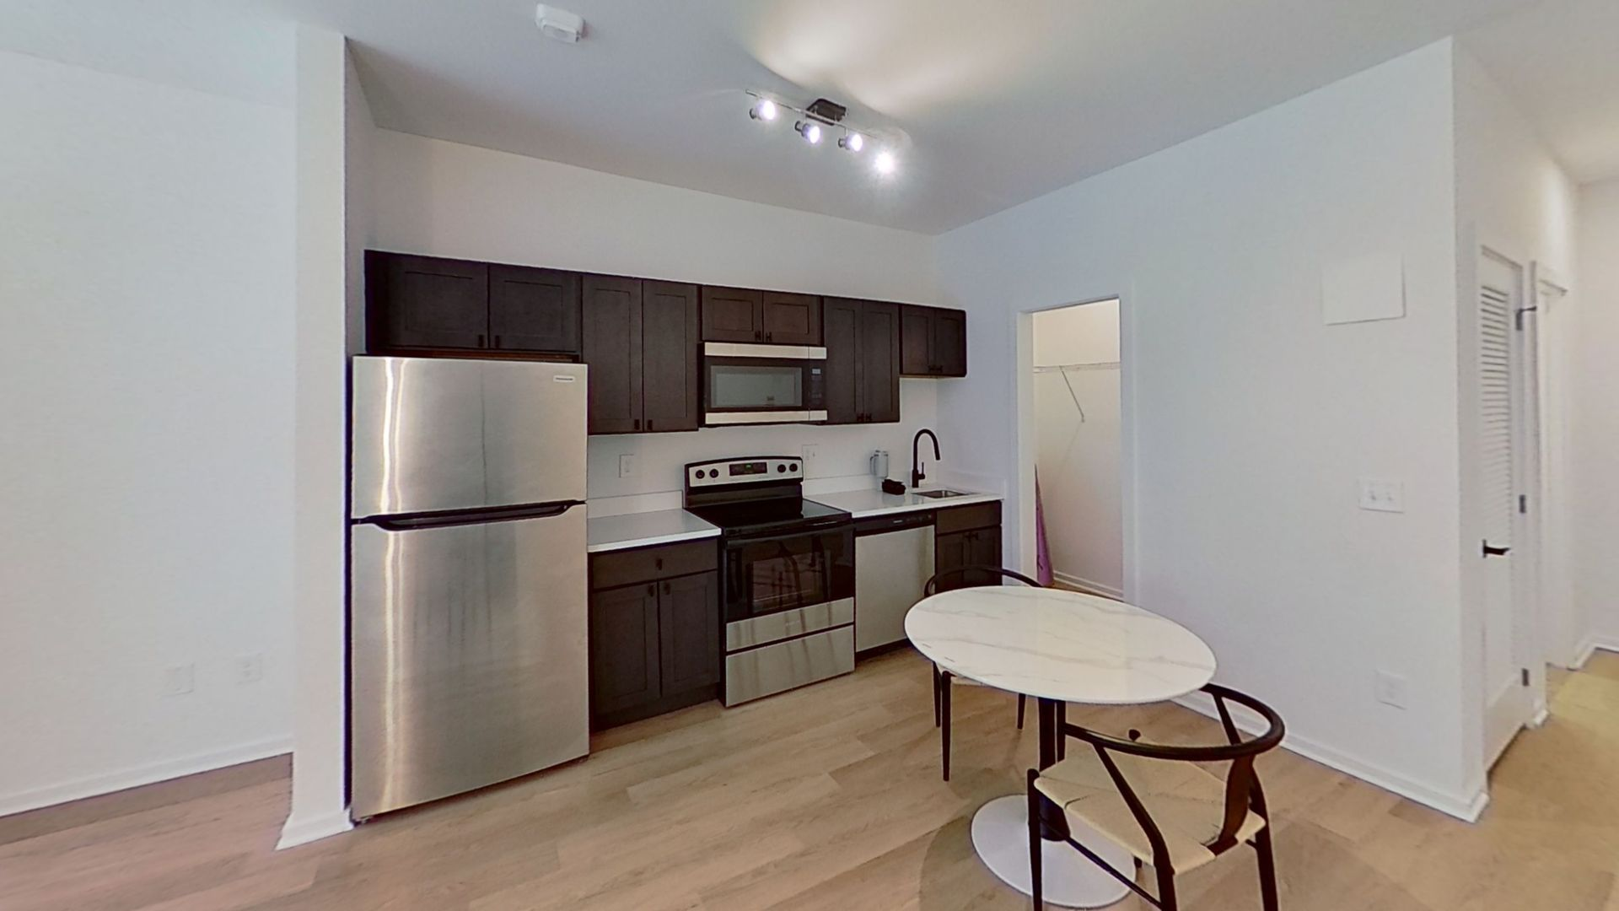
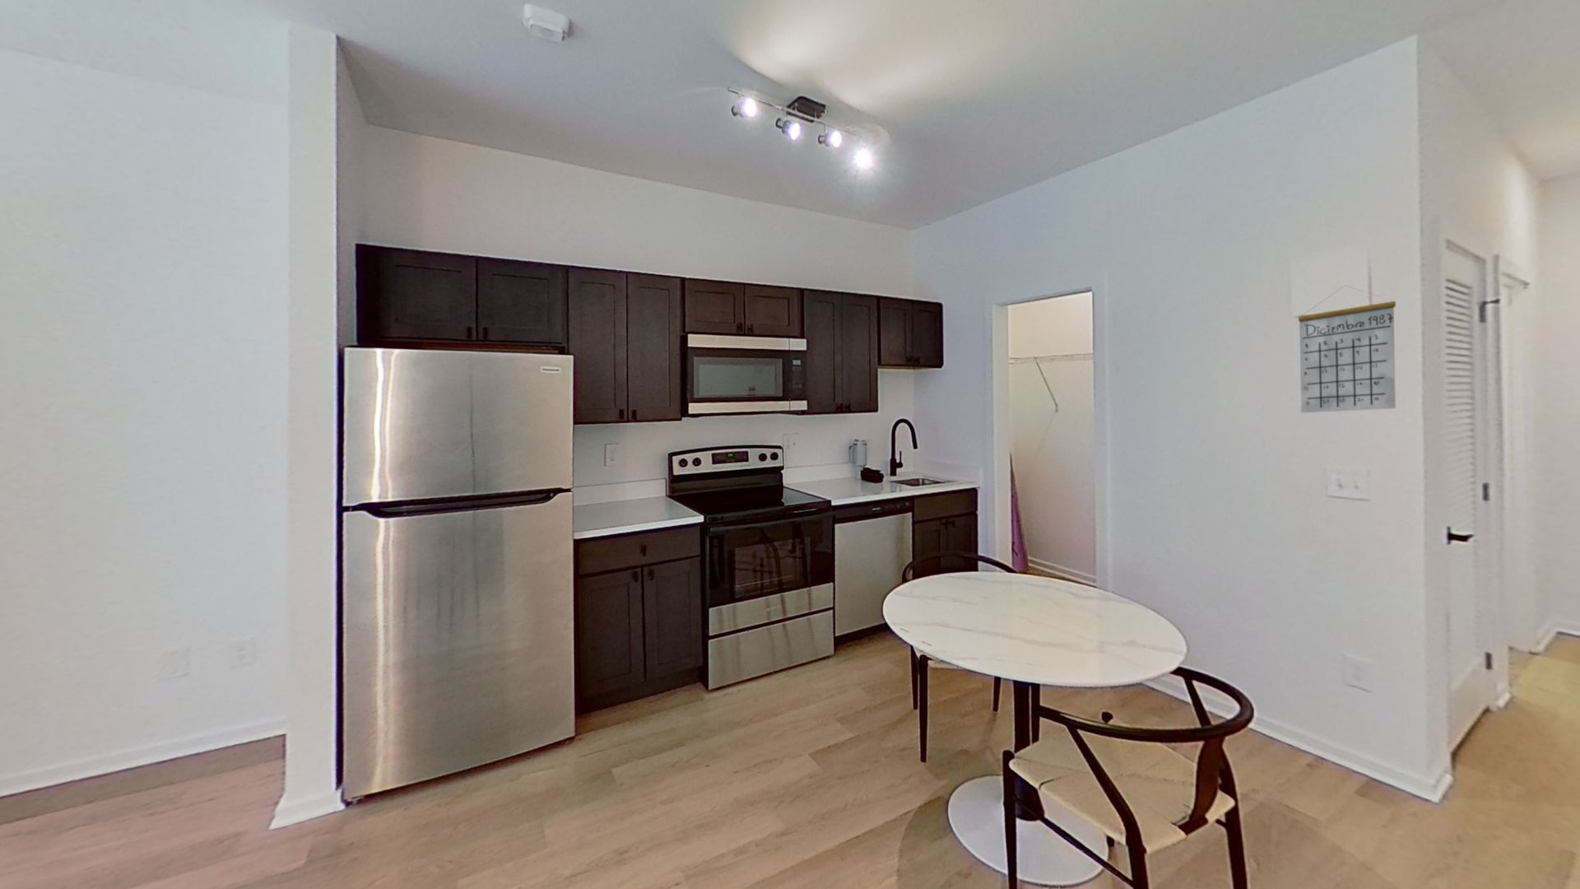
+ calendar [1298,284,1397,414]
